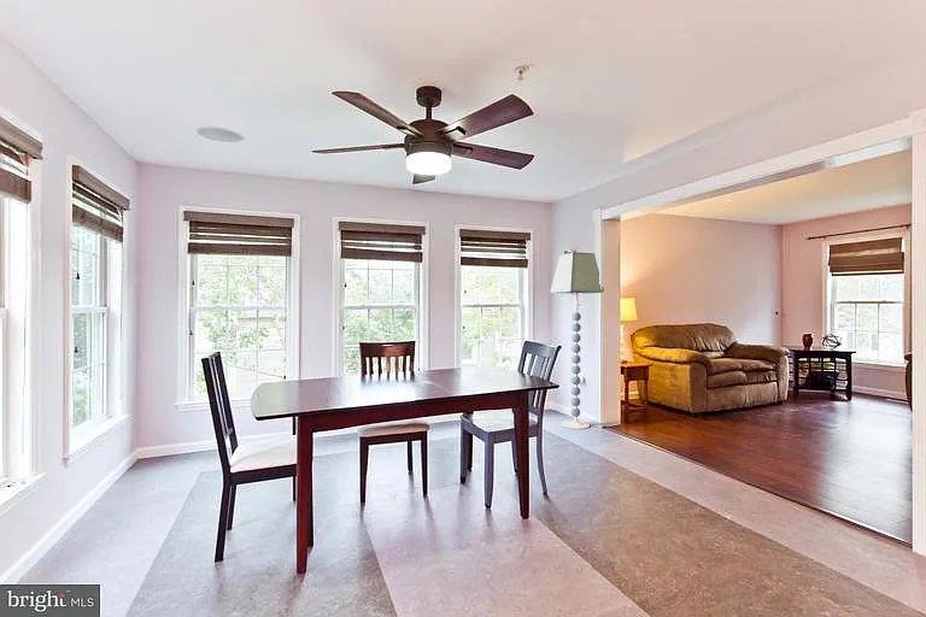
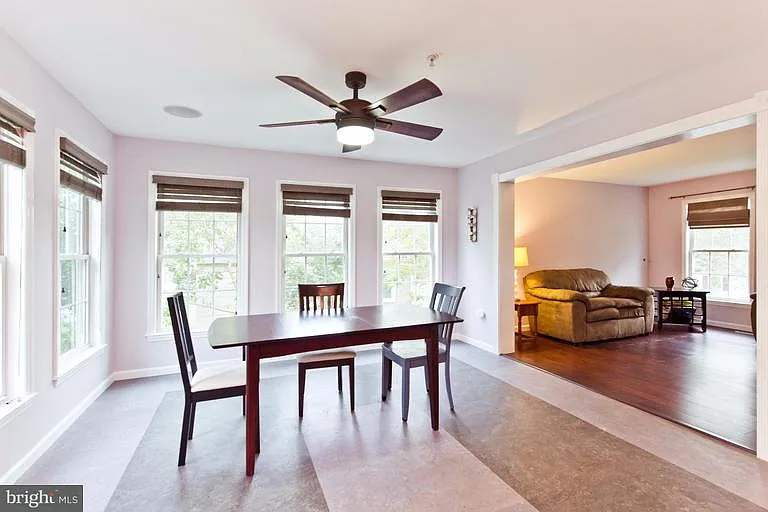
- floor lamp [549,251,605,430]
